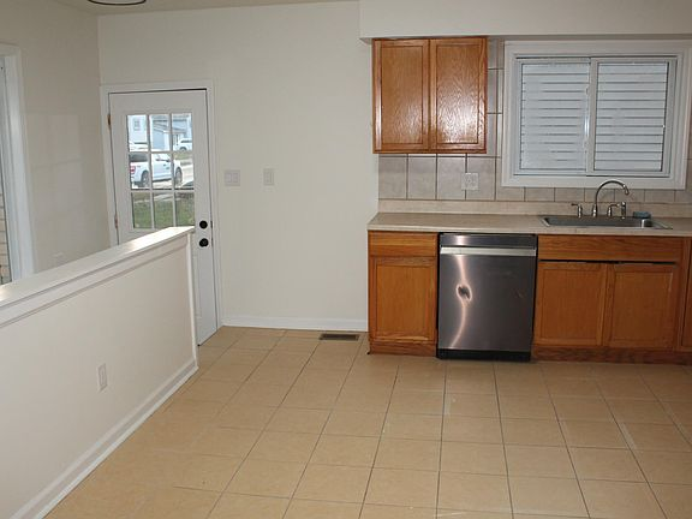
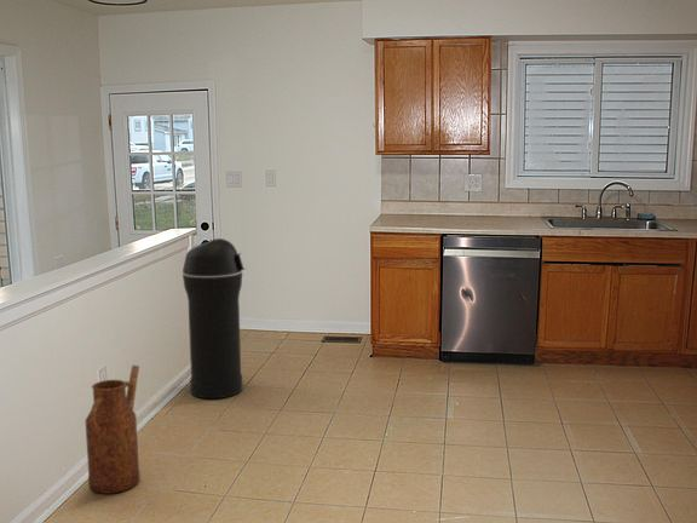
+ trash can [182,237,248,400]
+ watering can [85,364,142,495]
